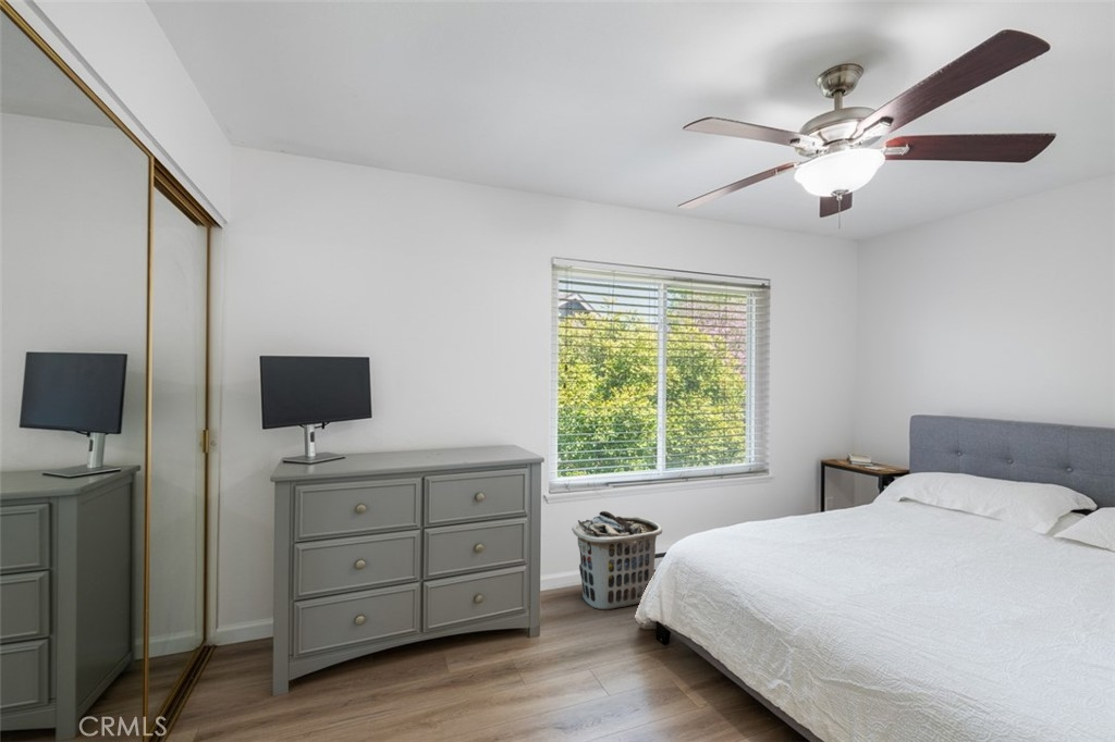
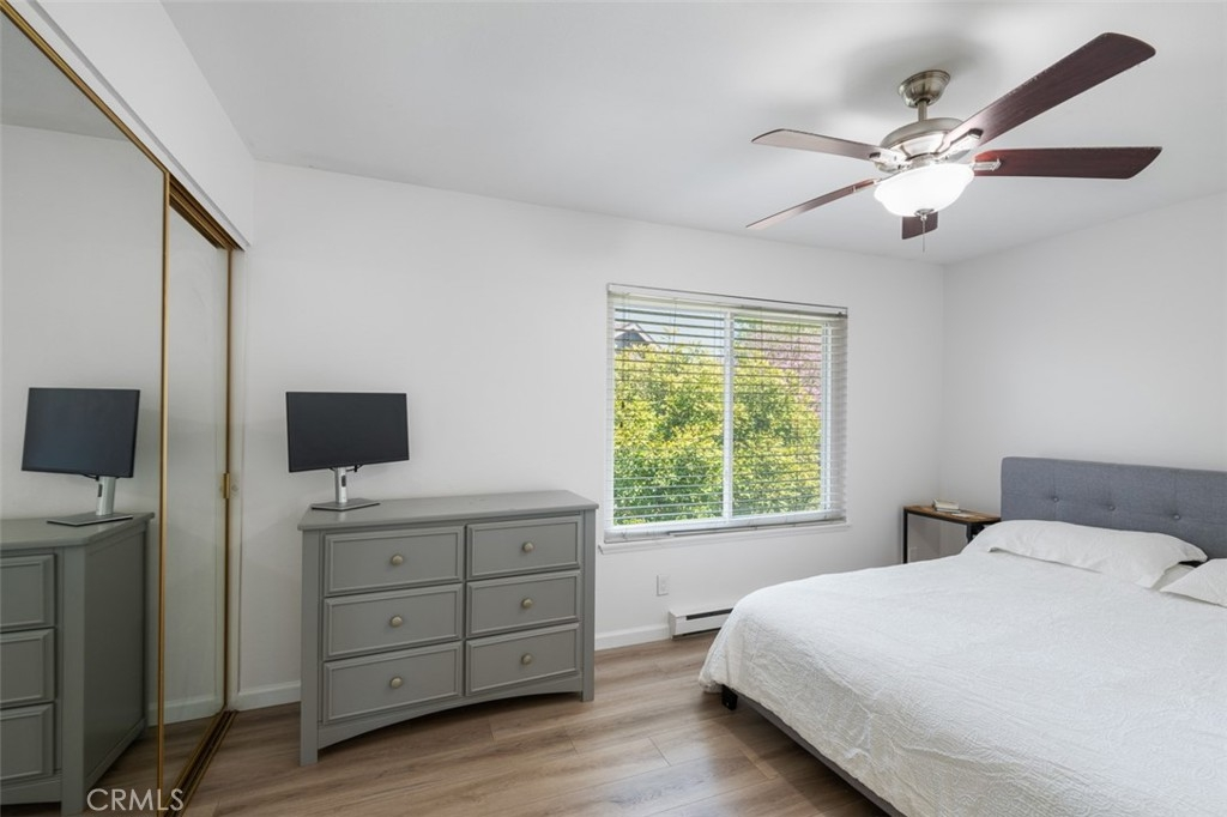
- clothes hamper [571,510,663,610]
